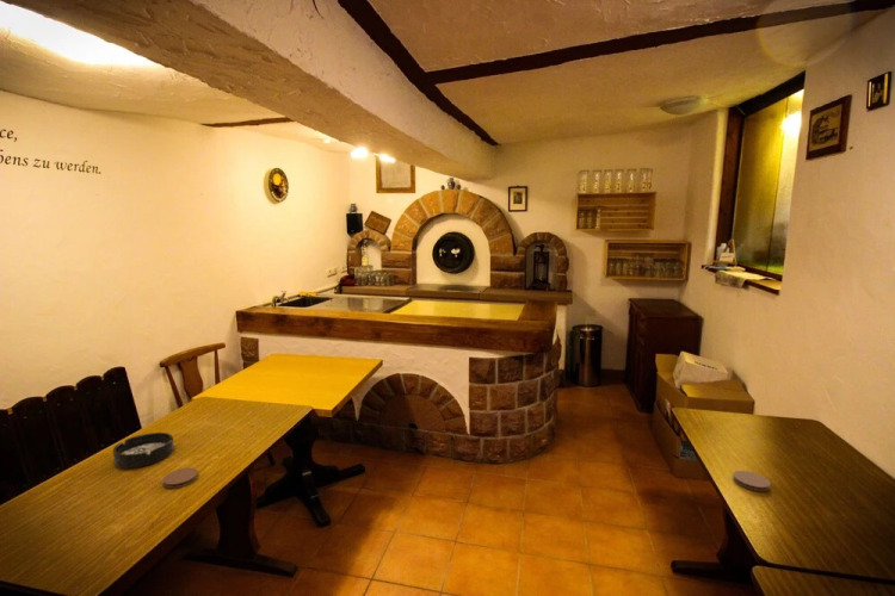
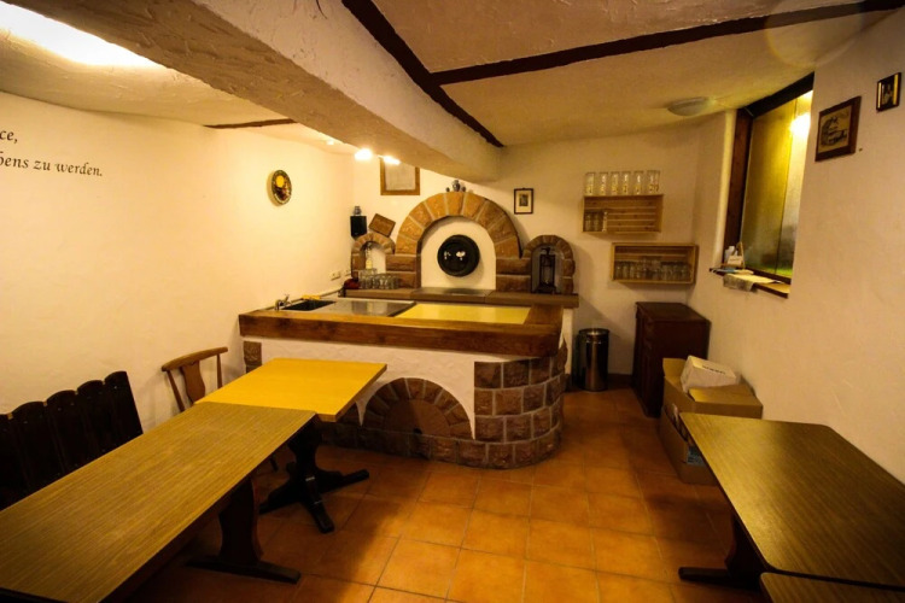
- ashtray [112,432,175,470]
- coaster [161,467,199,490]
- coaster [732,470,772,492]
